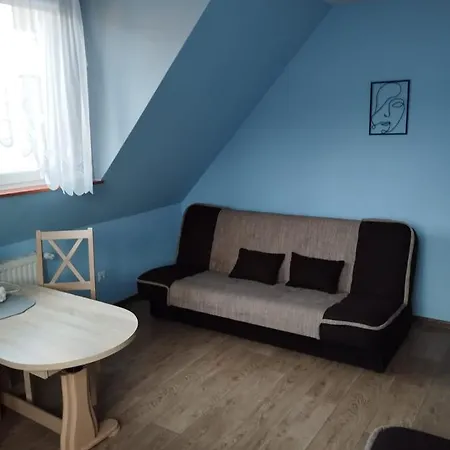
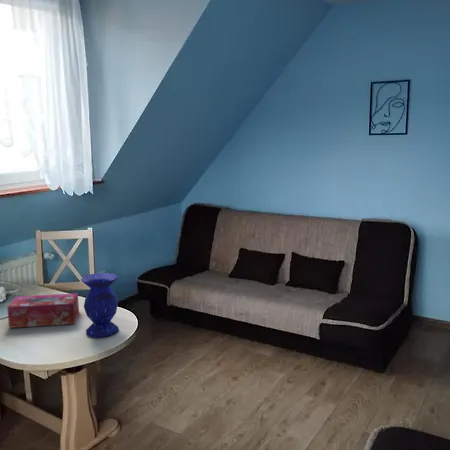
+ vase [80,272,120,339]
+ tissue box [6,292,80,329]
